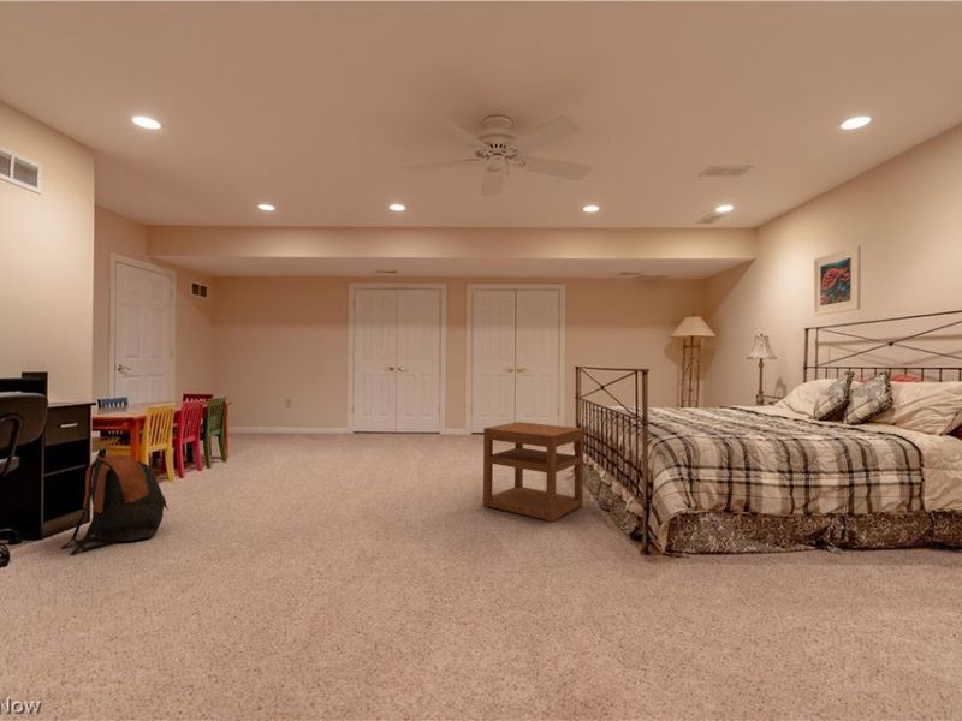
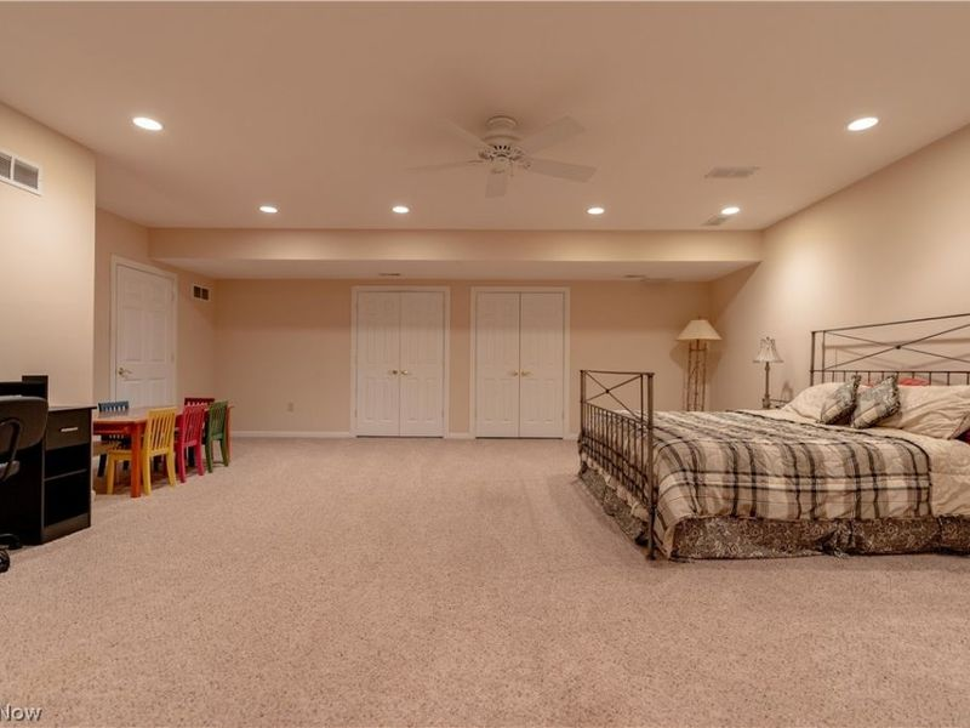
- backpack [60,451,170,556]
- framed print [813,244,862,317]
- nightstand [482,421,584,524]
